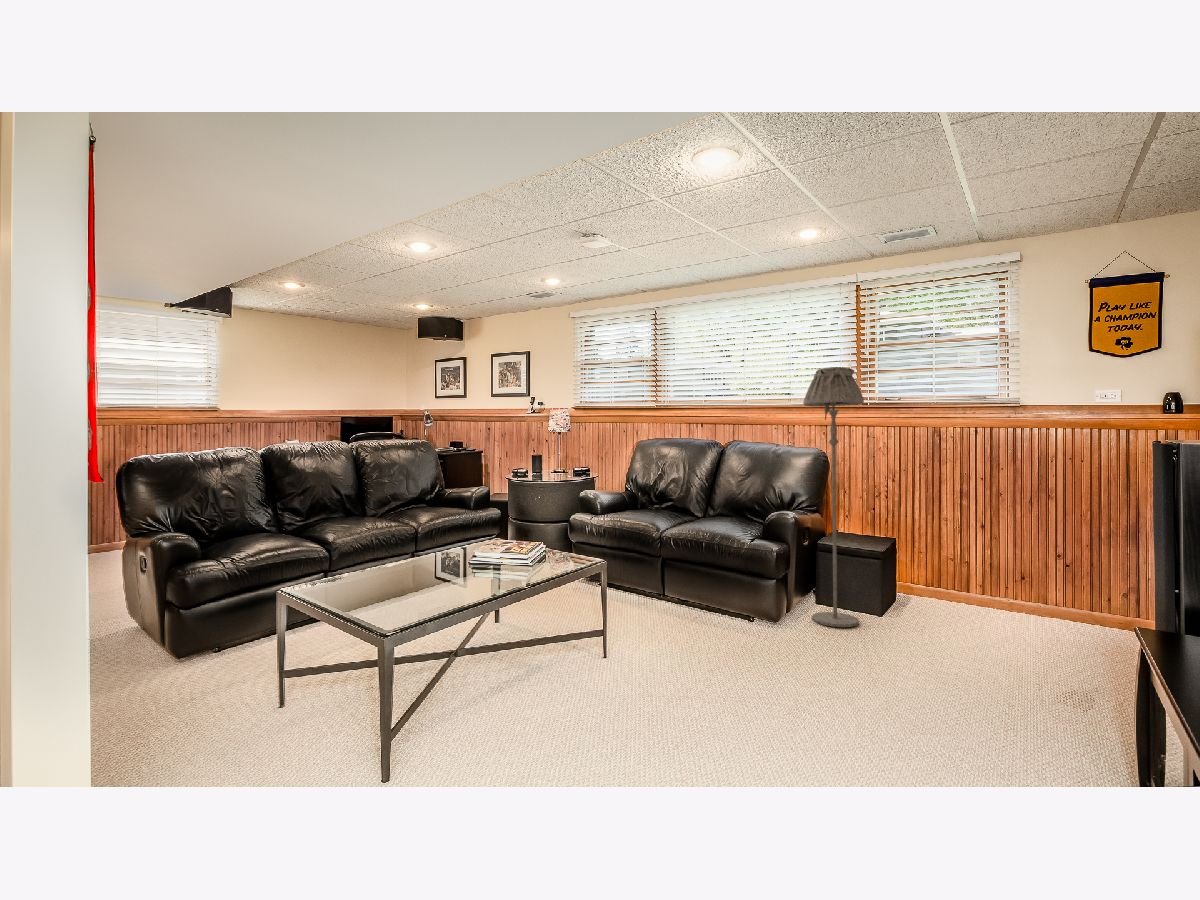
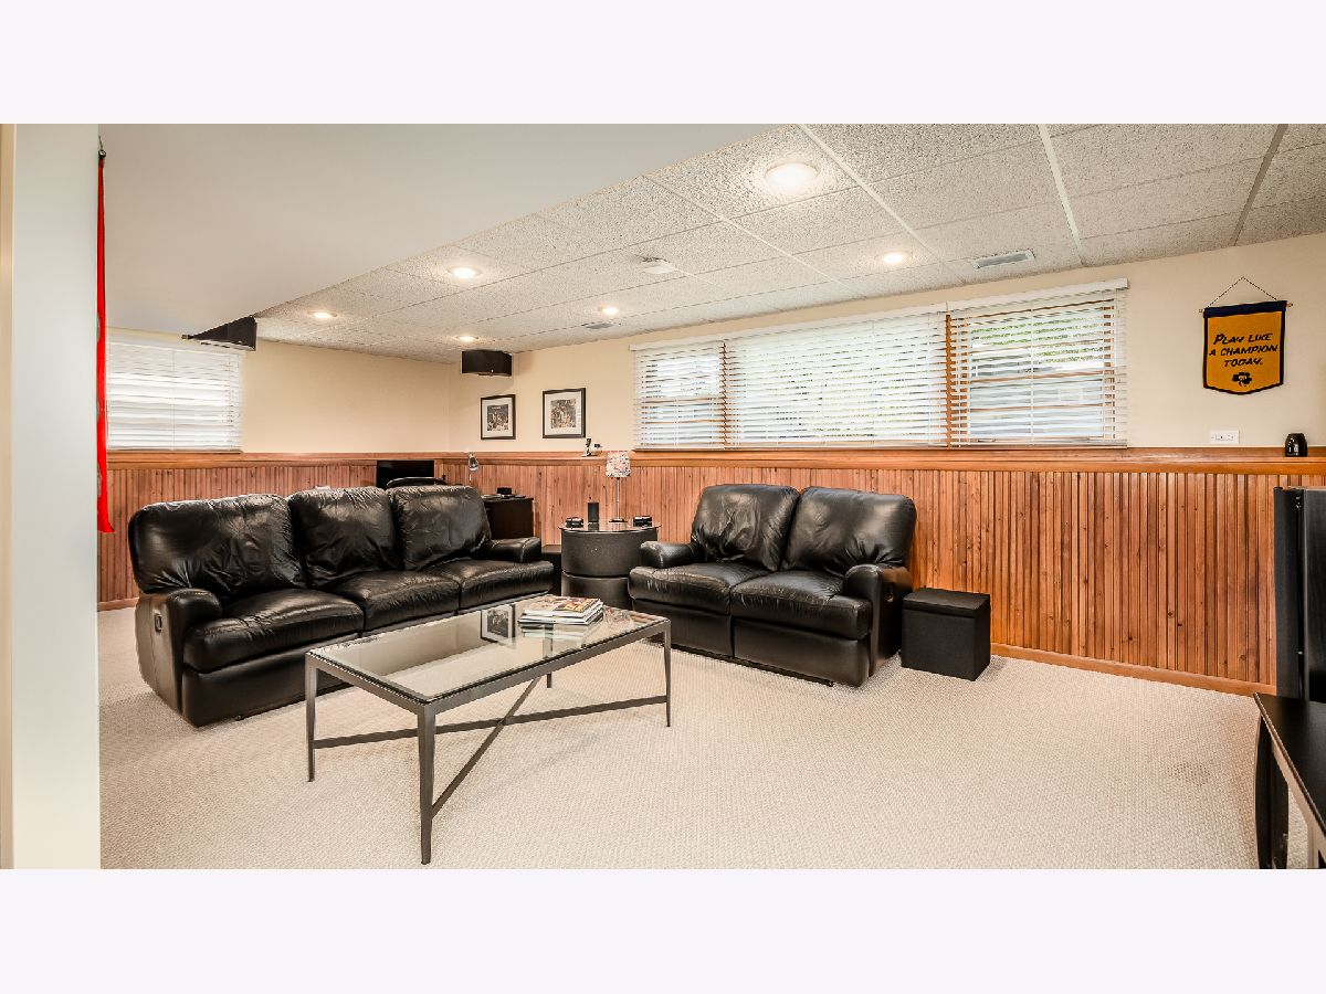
- floor lamp [802,366,865,628]
